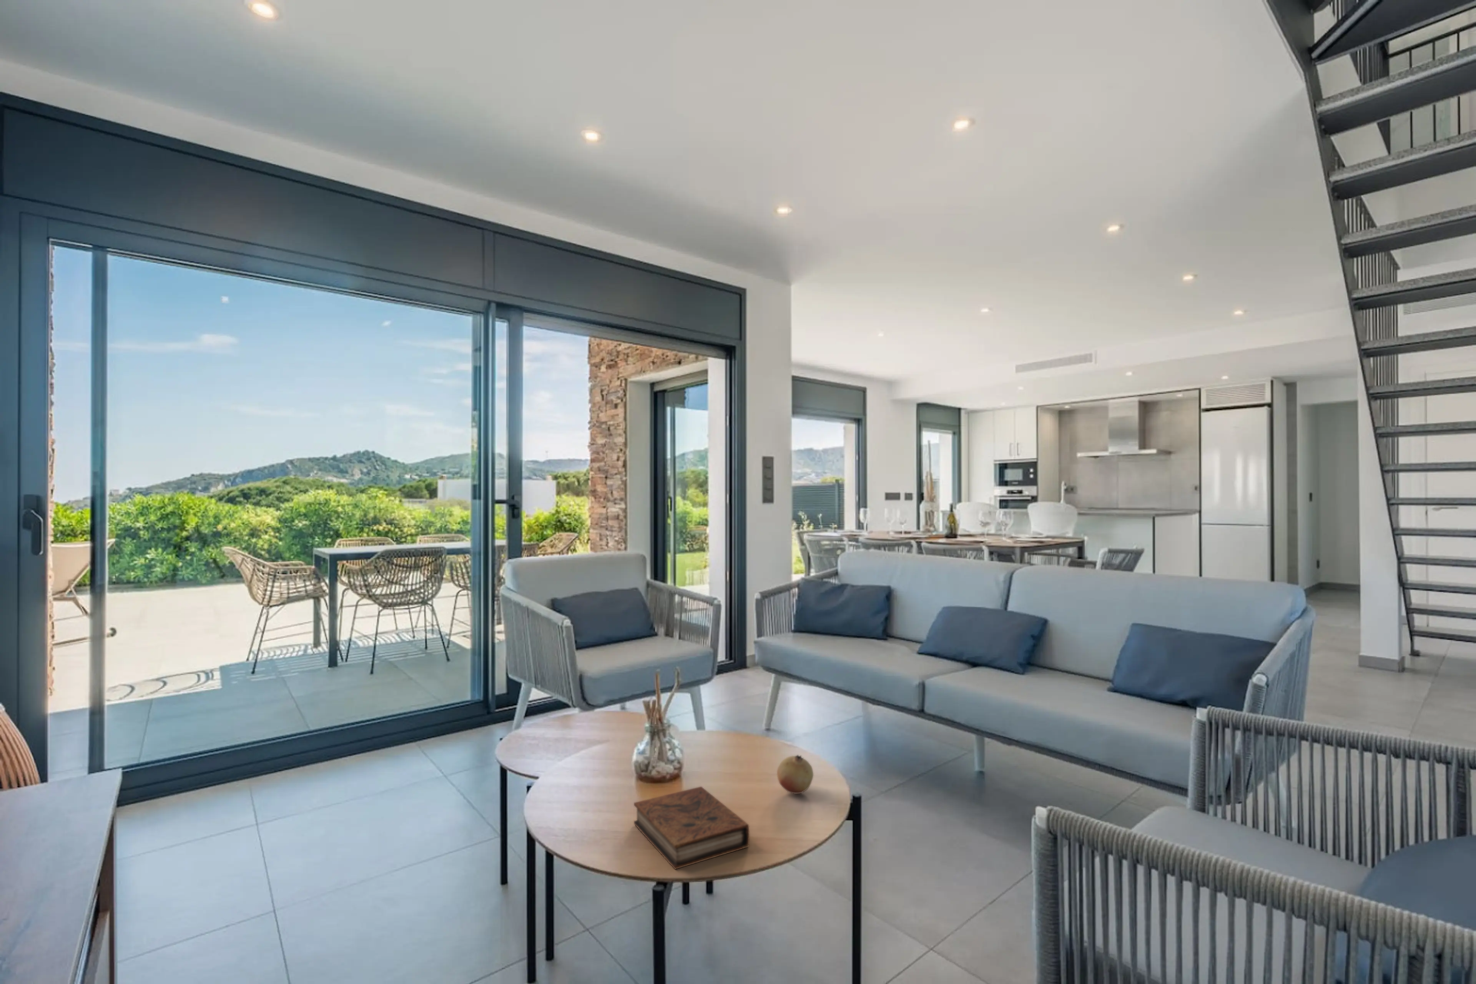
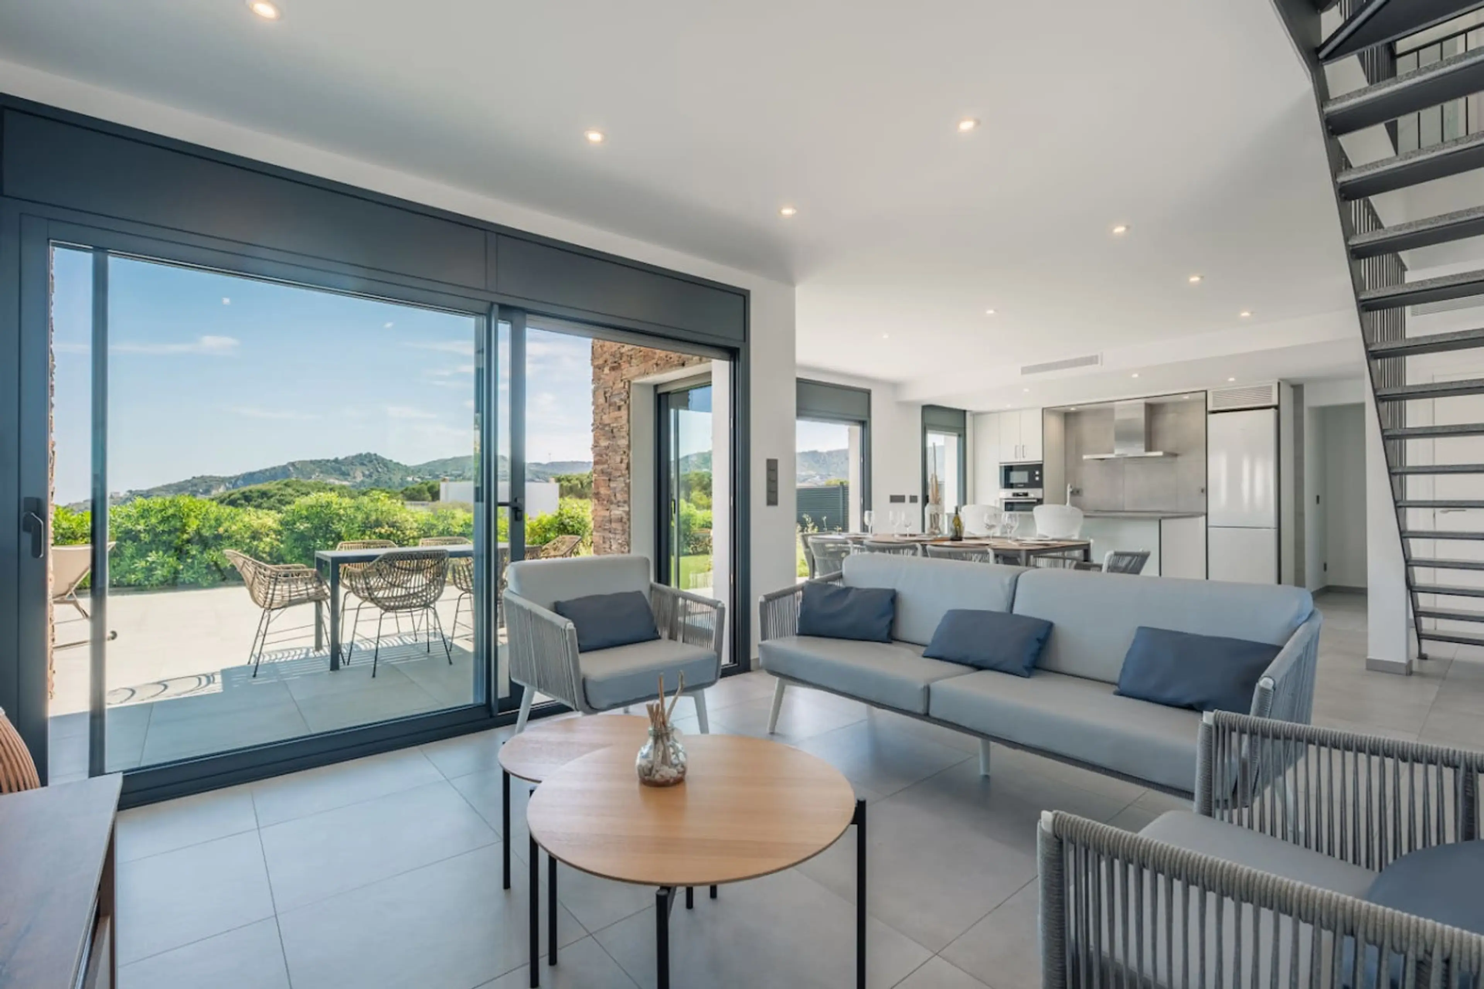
- fruit [776,754,814,794]
- book [634,786,750,870]
